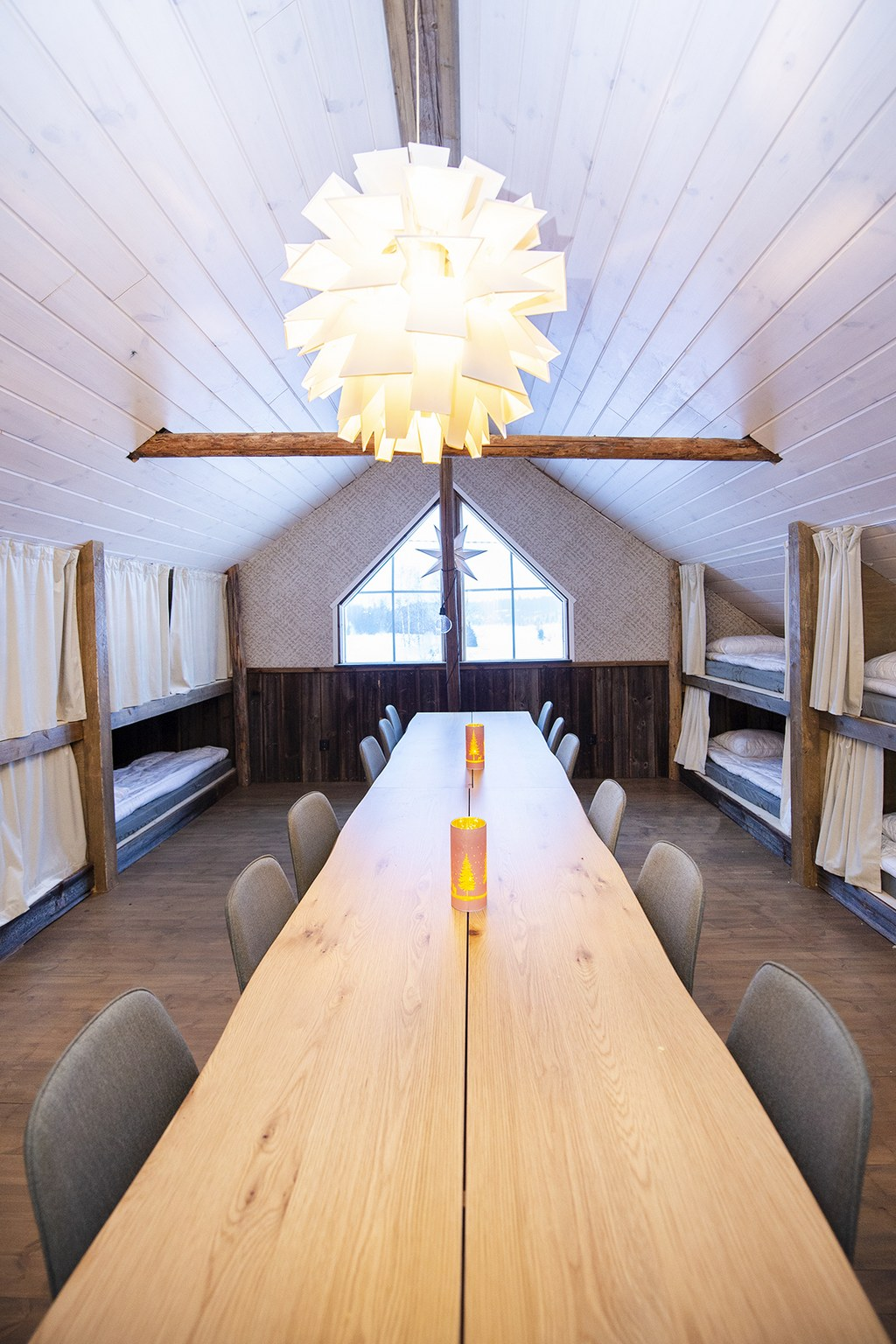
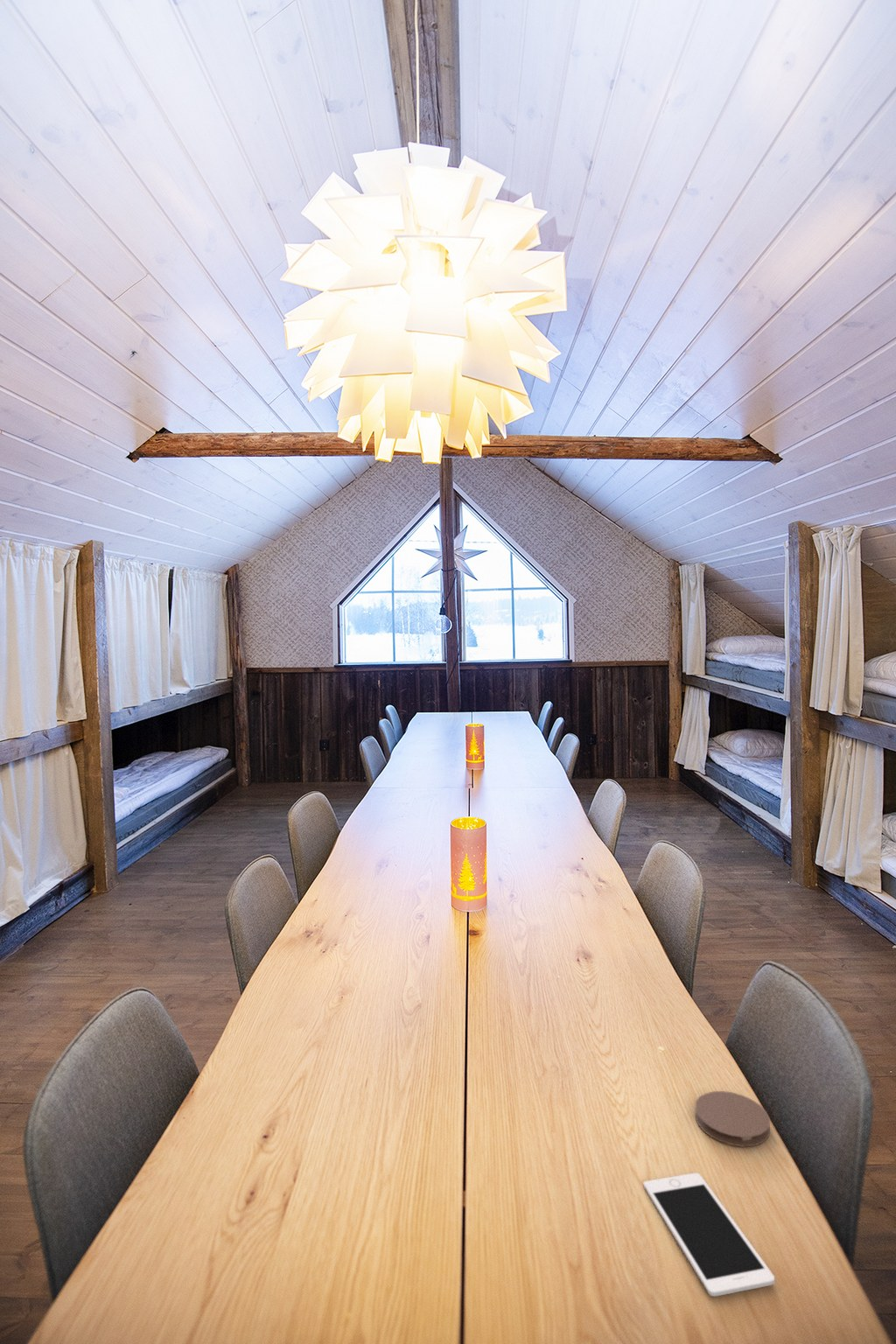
+ coaster [694,1090,771,1147]
+ cell phone [643,1173,776,1297]
